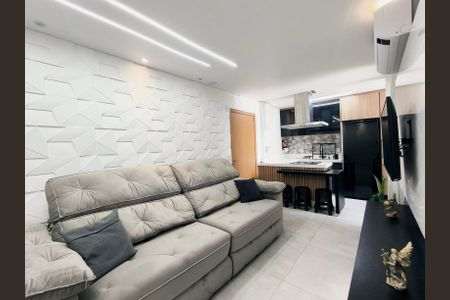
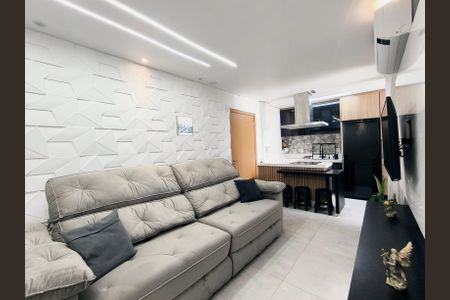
+ wall art [175,115,194,137]
